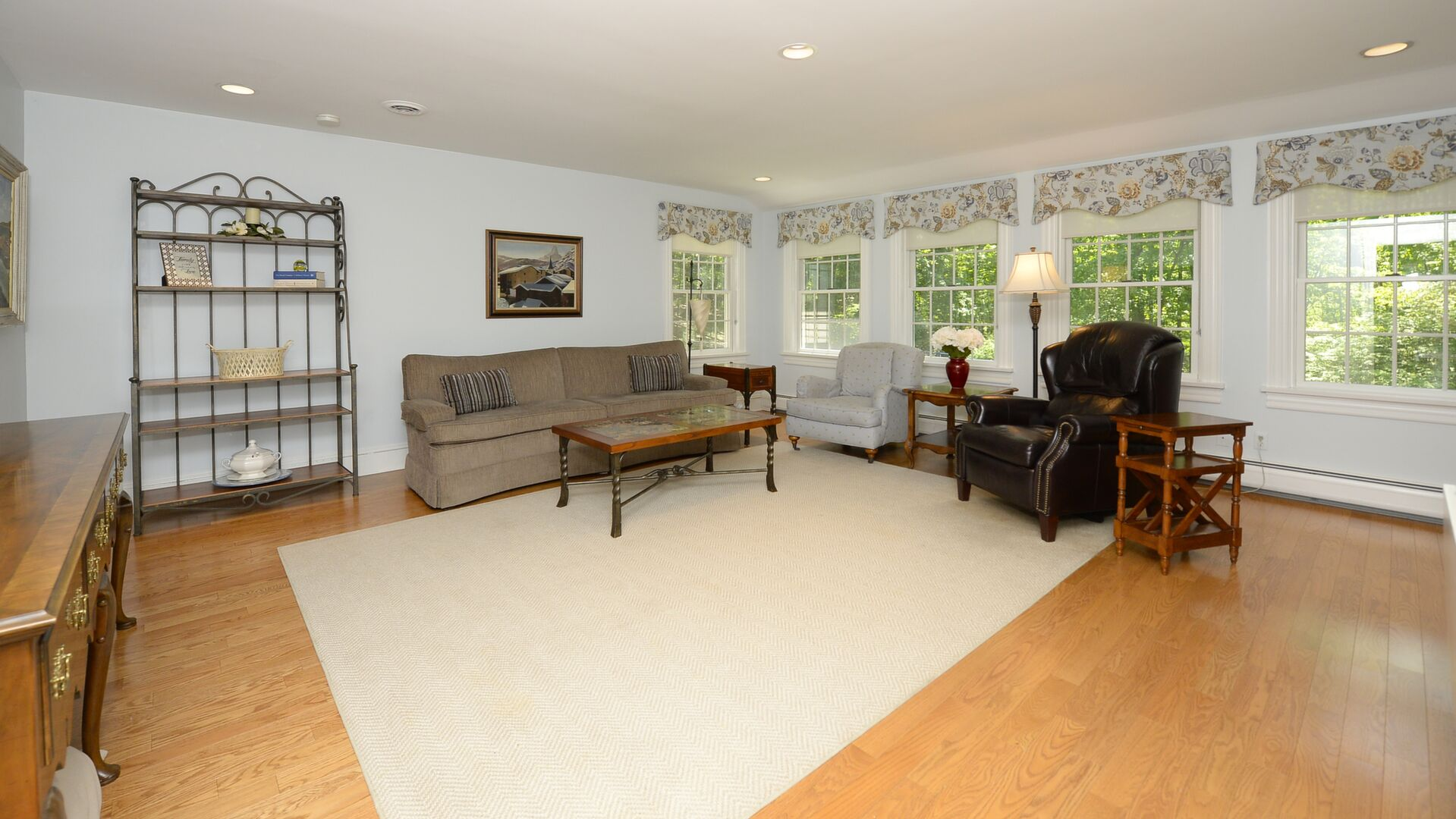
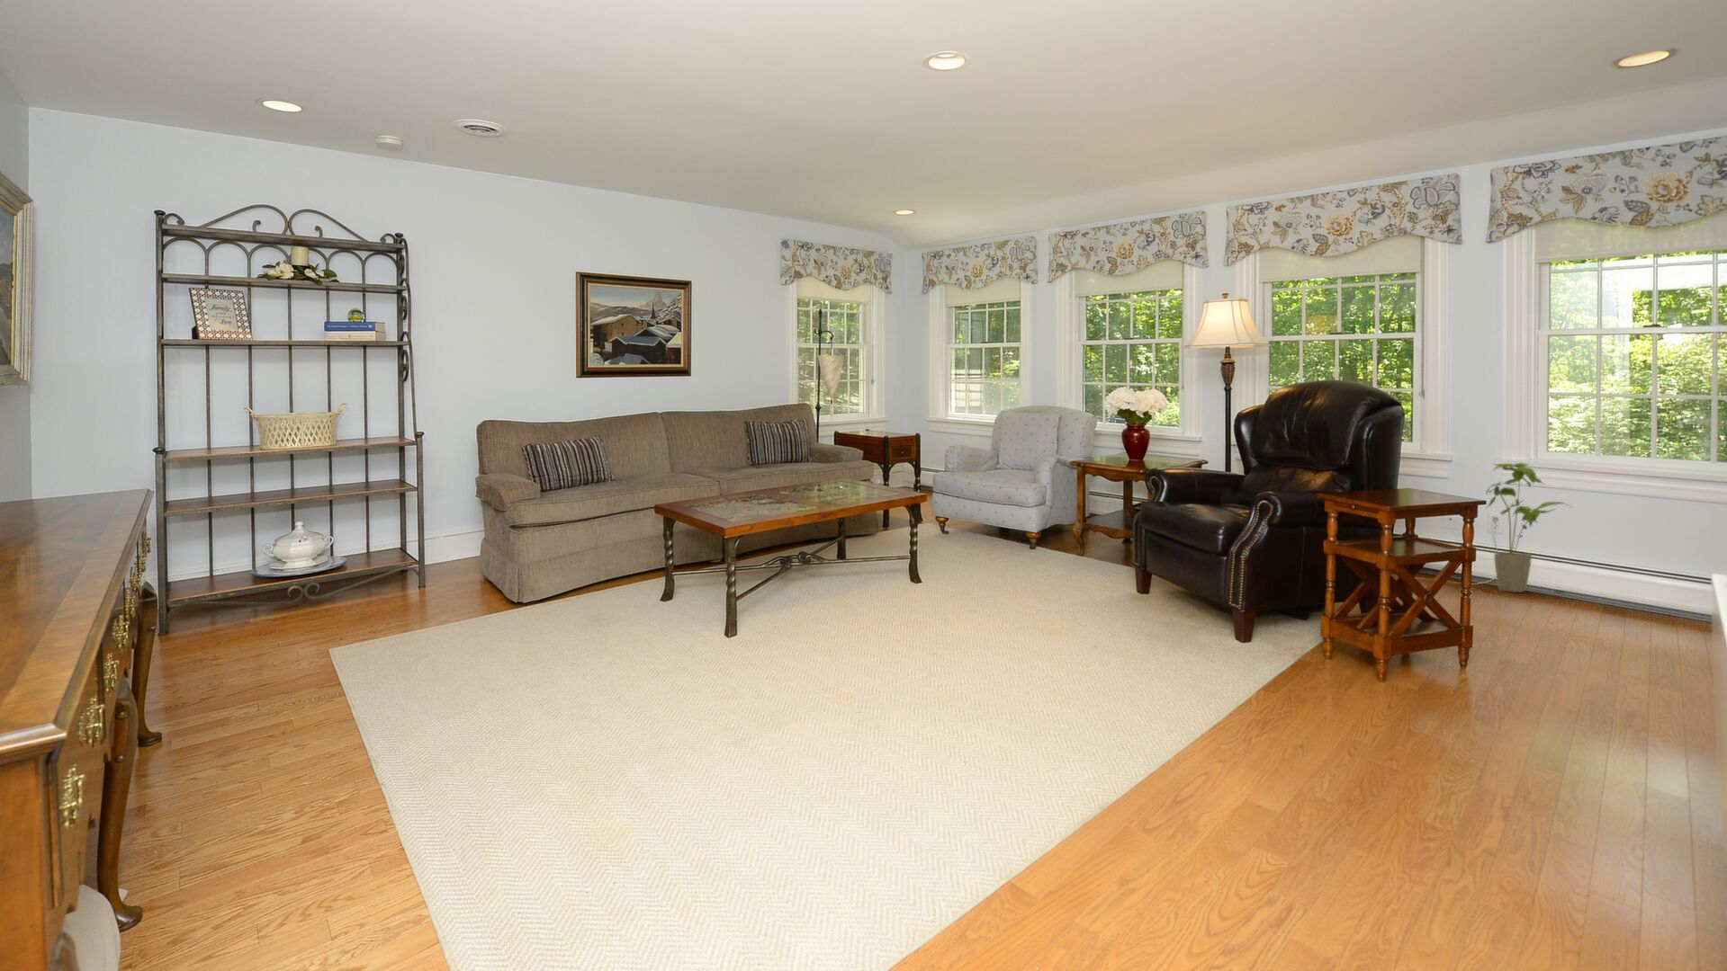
+ house plant [1484,462,1573,593]
